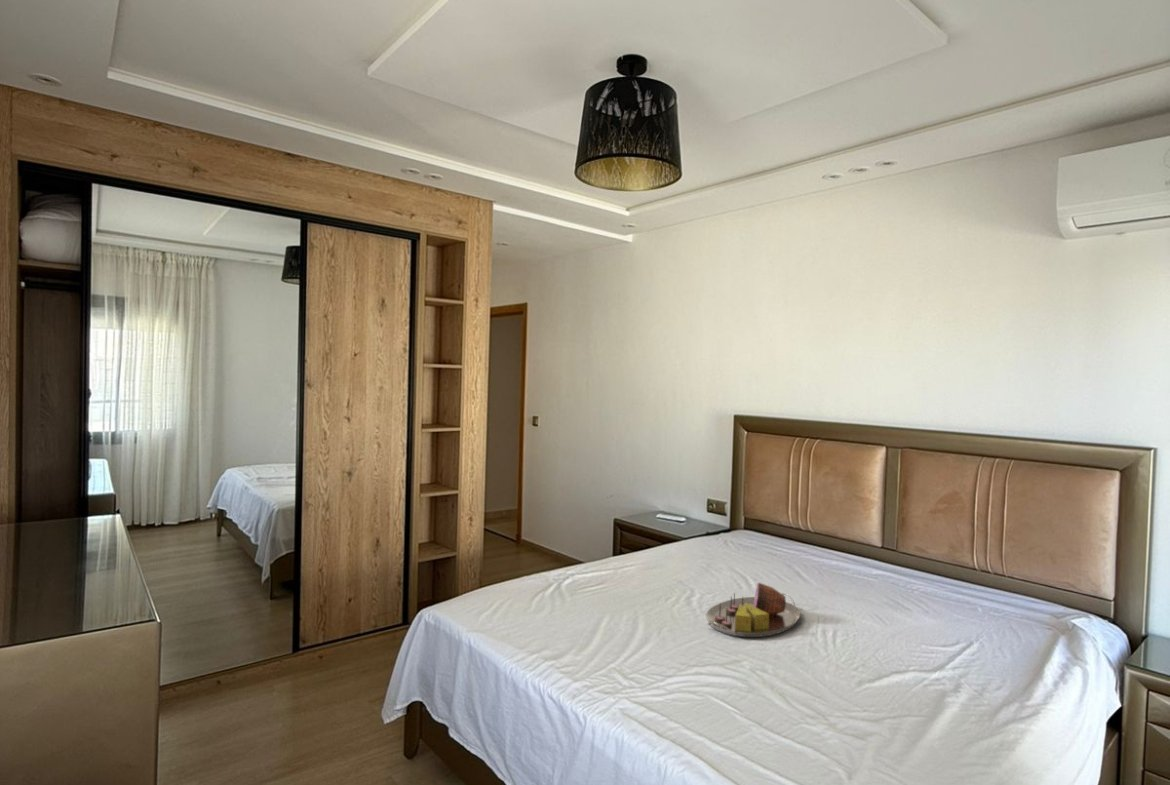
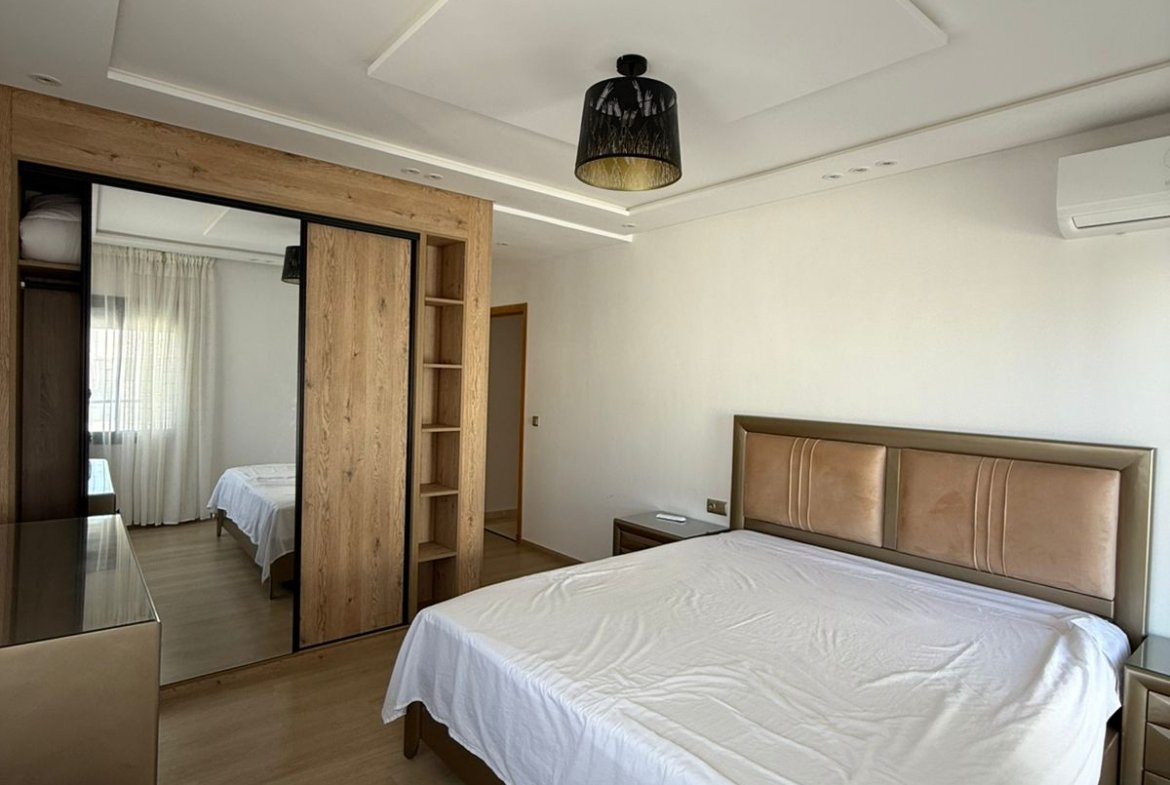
- serving tray [705,582,801,638]
